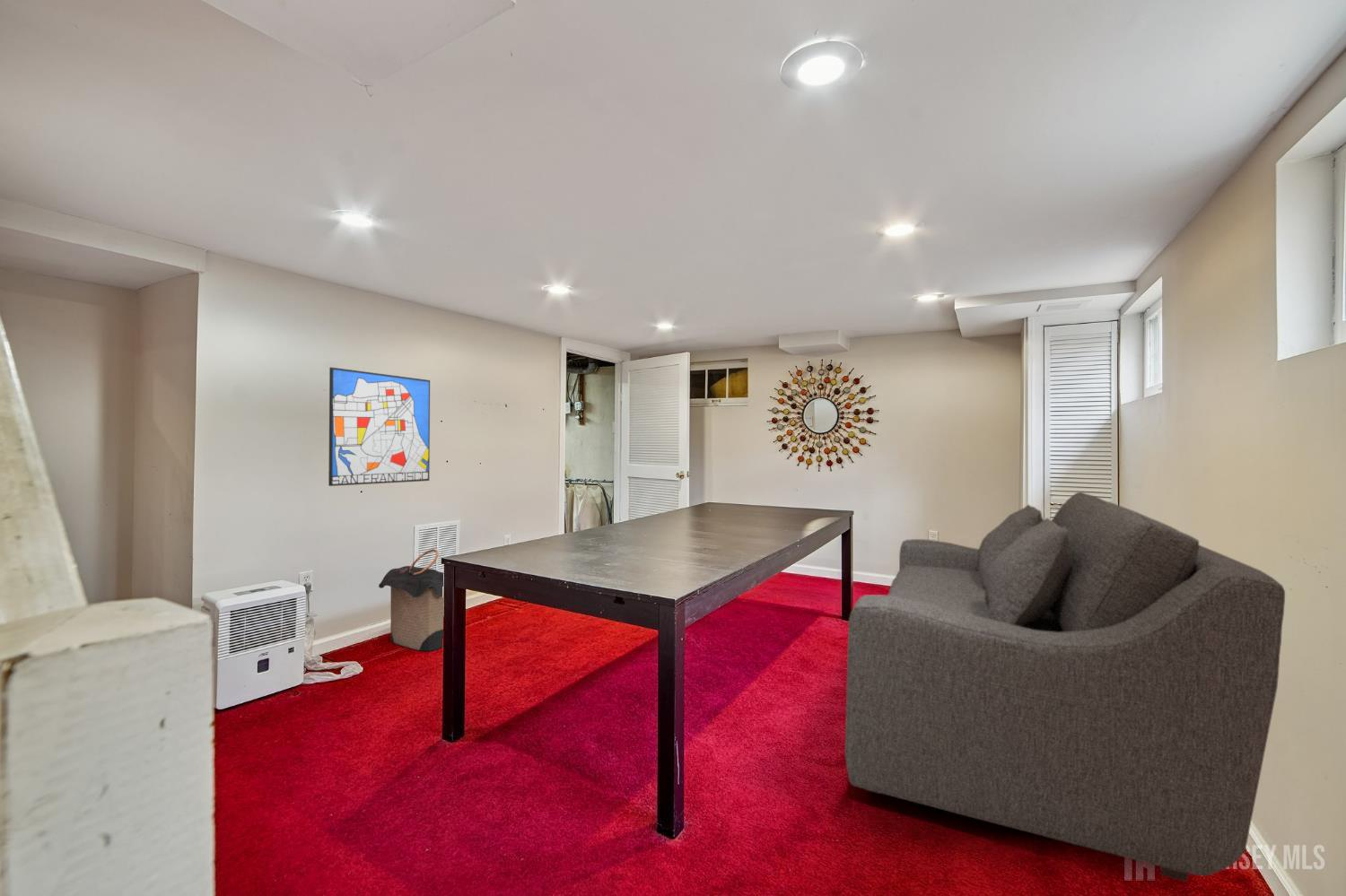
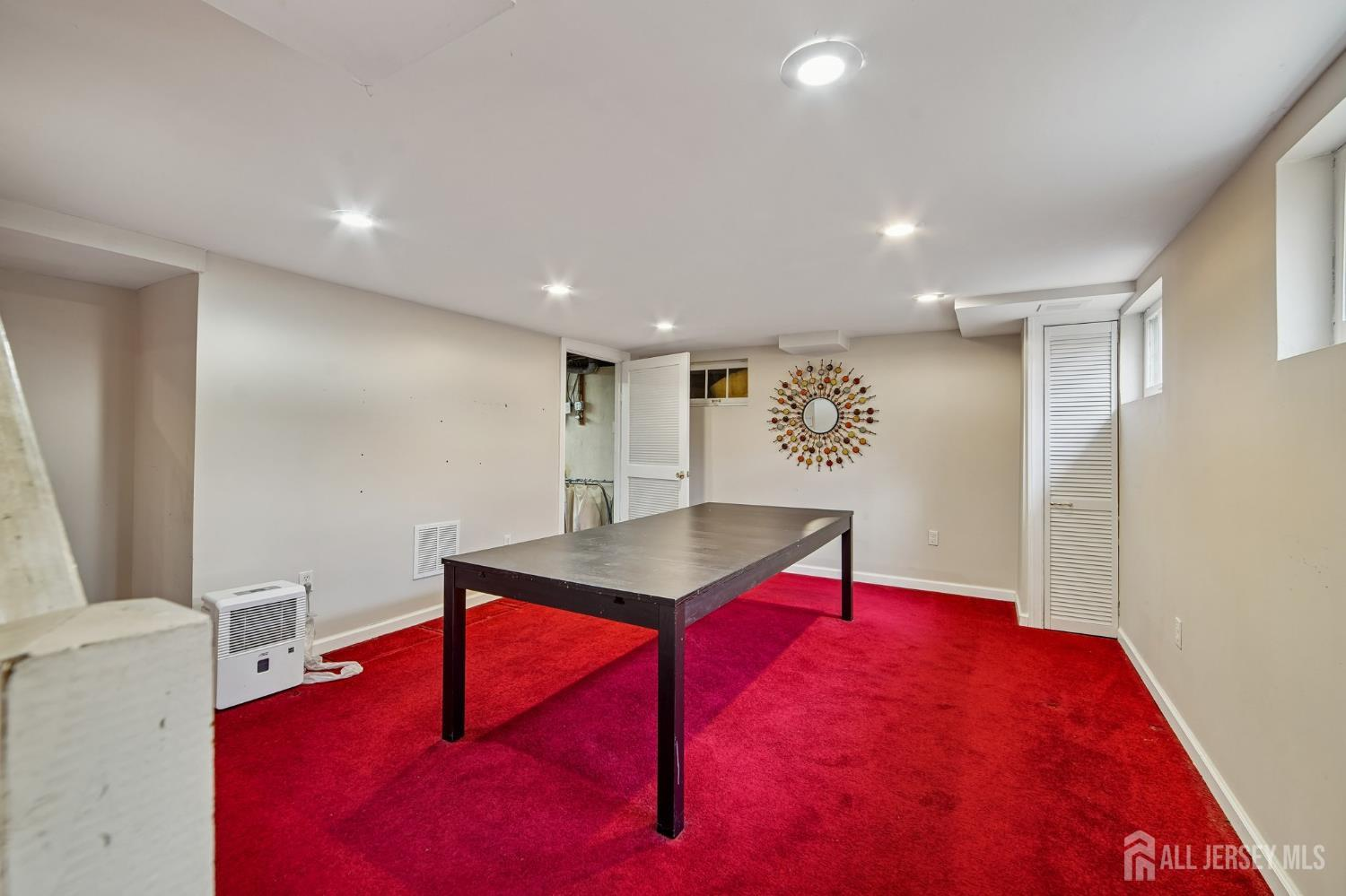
- sofa [844,491,1286,883]
- laundry hamper [378,548,444,652]
- wall art [328,367,431,487]
